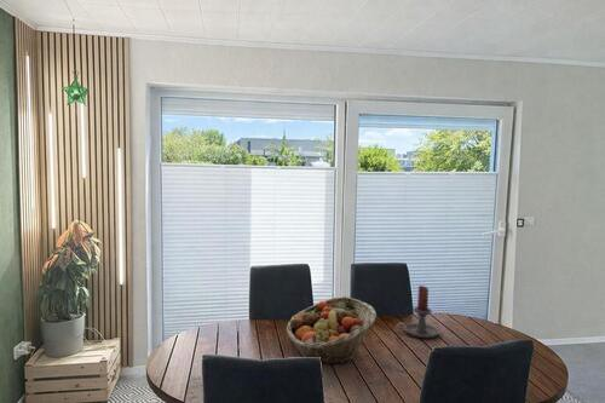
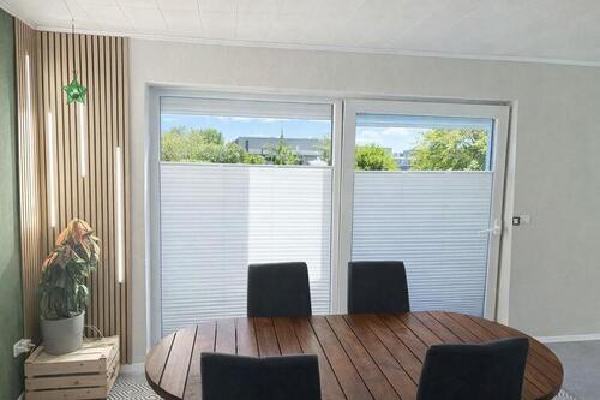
- candle holder [394,284,440,339]
- fruit basket [286,295,378,365]
